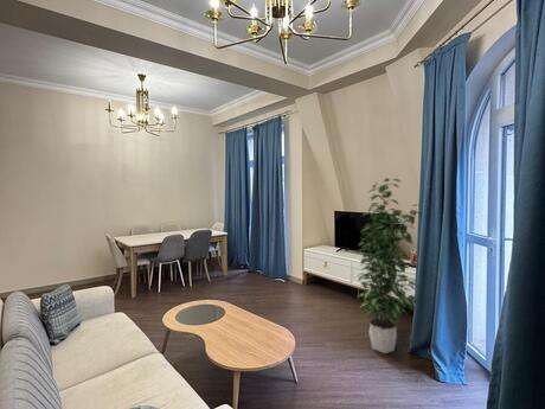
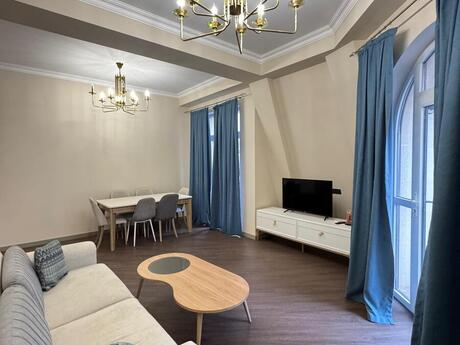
- indoor plant [355,177,424,354]
